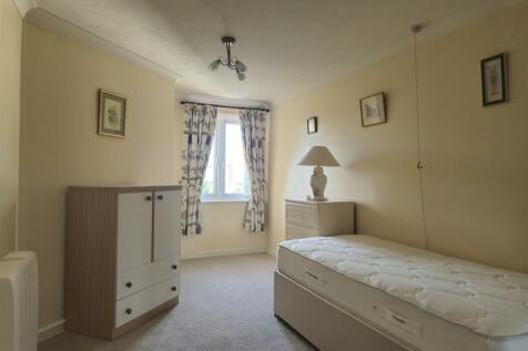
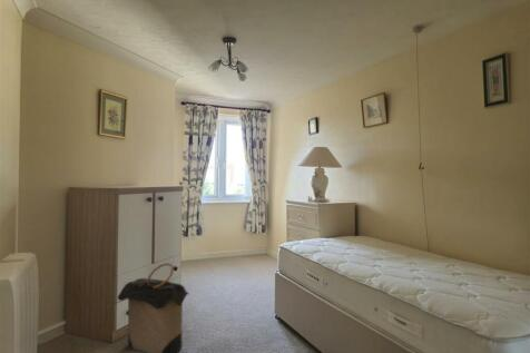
+ laundry hamper [117,262,190,353]
